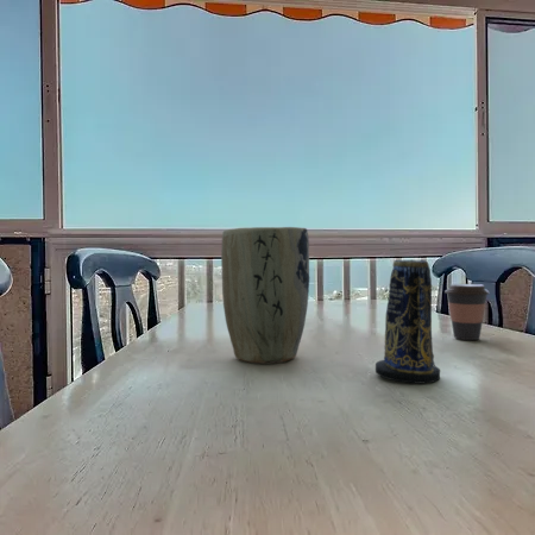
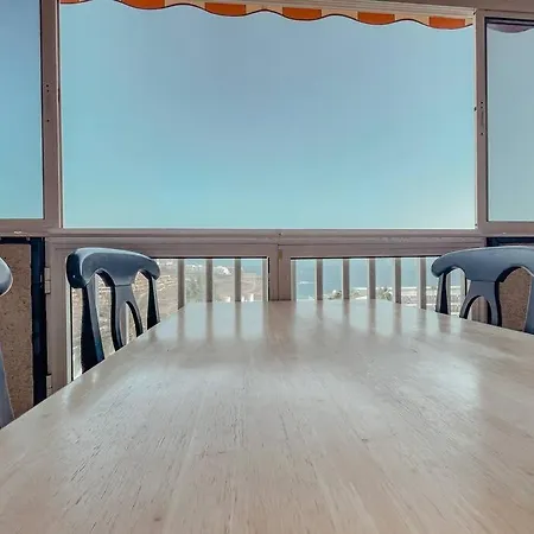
- coffee cup [445,283,490,341]
- plant pot [220,226,310,365]
- candle [374,259,441,385]
